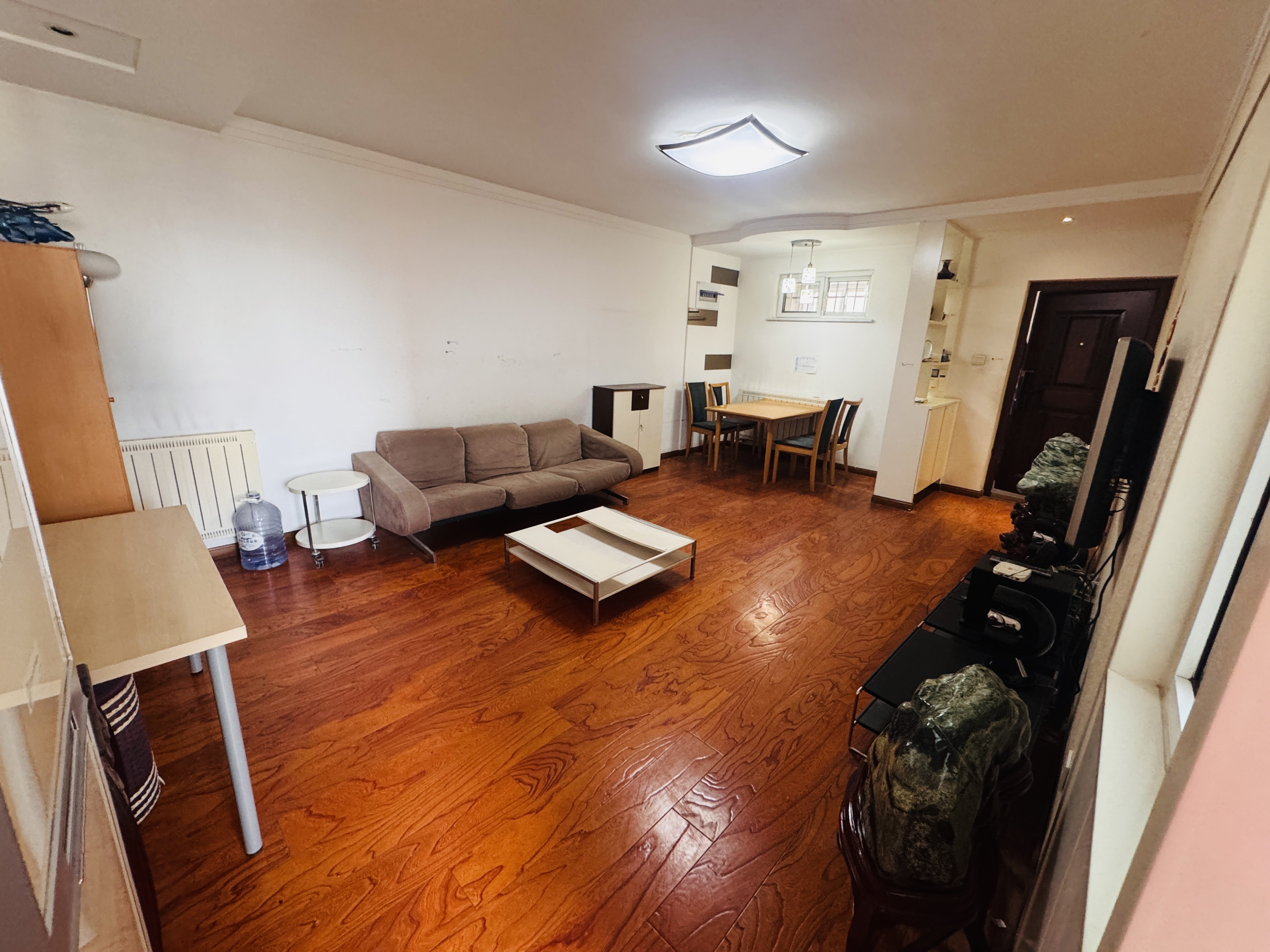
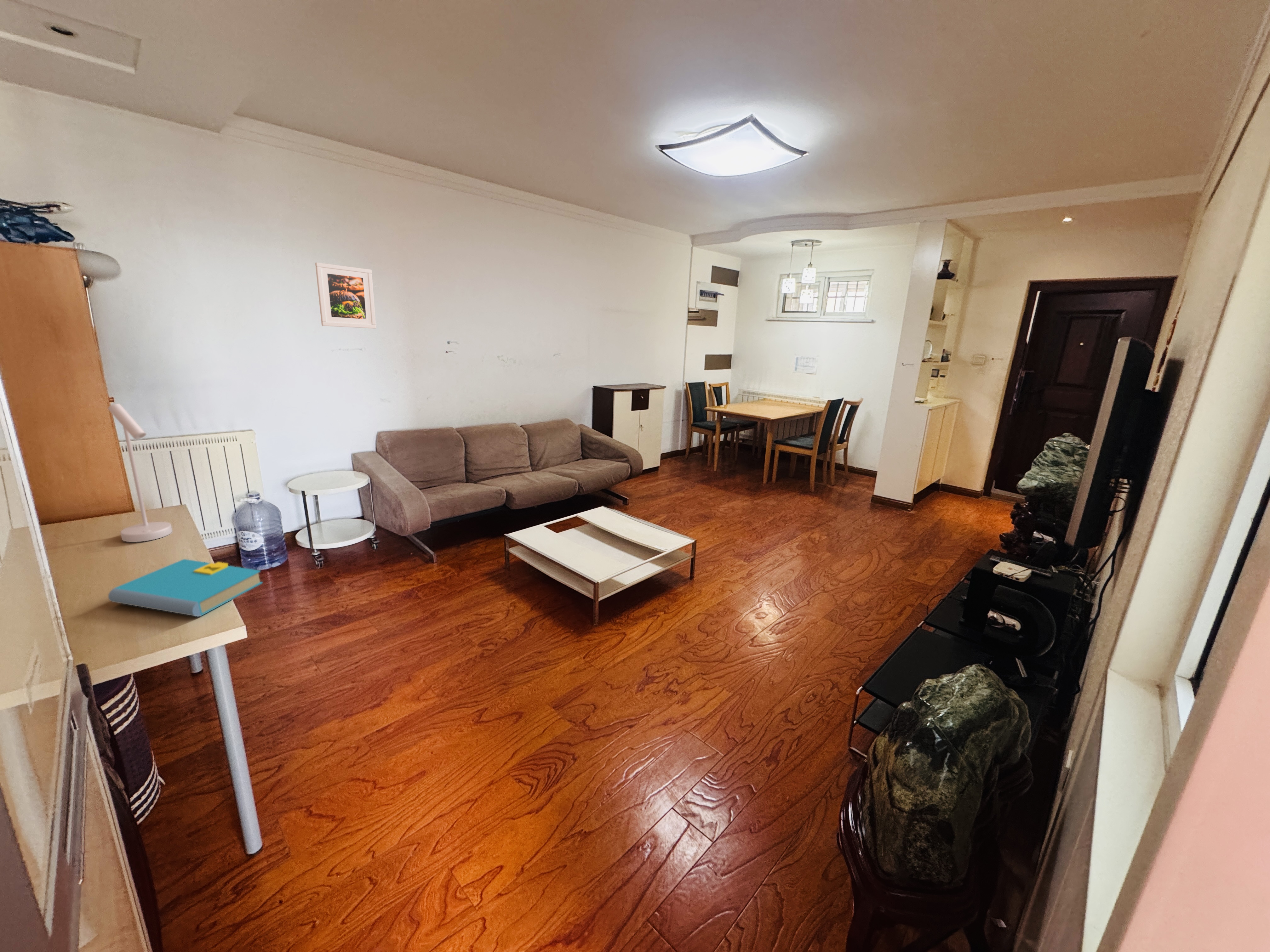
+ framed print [315,262,376,329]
+ desk lamp [107,403,173,542]
+ book [108,559,263,617]
